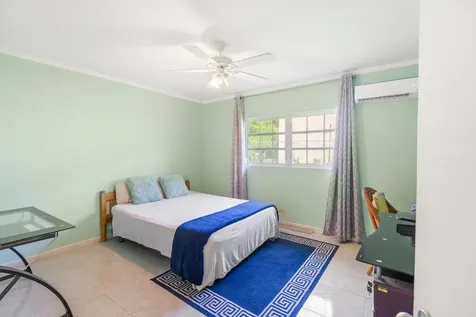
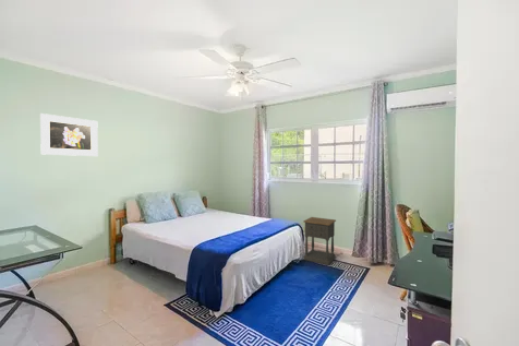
+ nightstand [302,216,337,266]
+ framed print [39,112,99,157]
